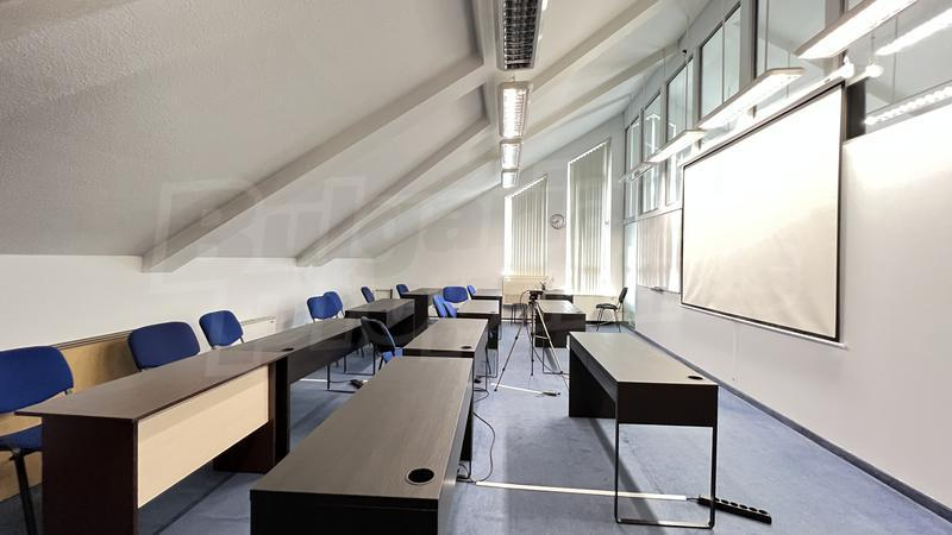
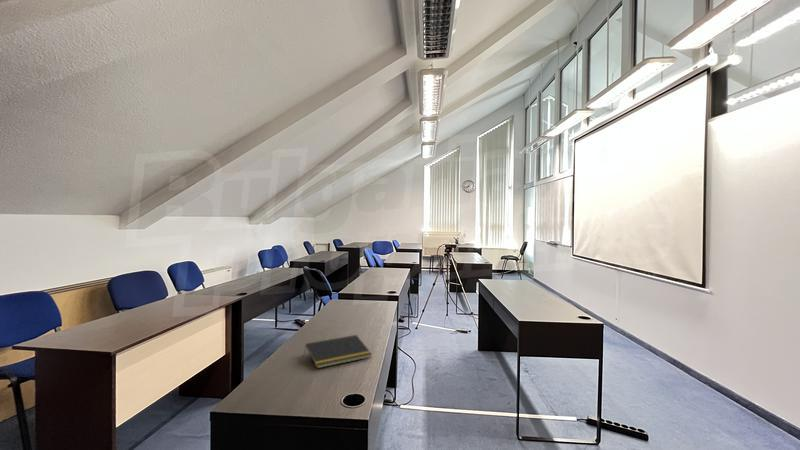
+ notepad [303,334,373,370]
